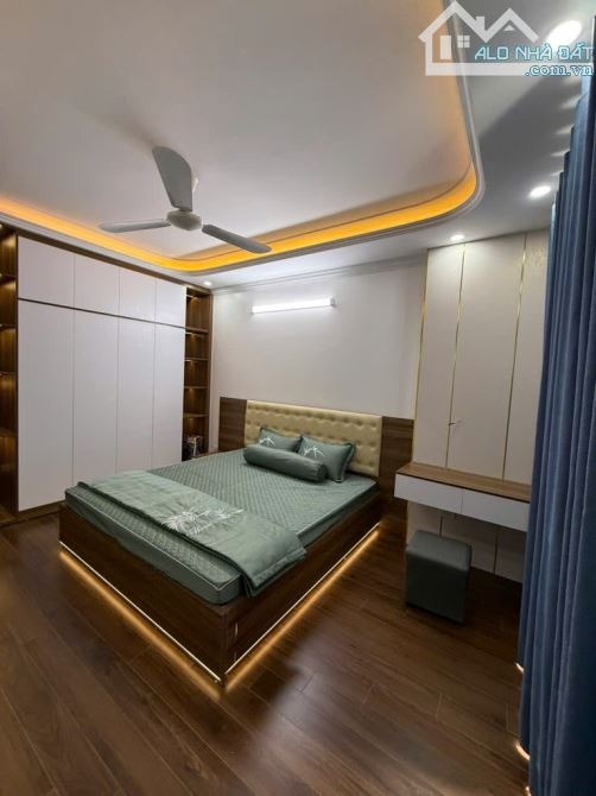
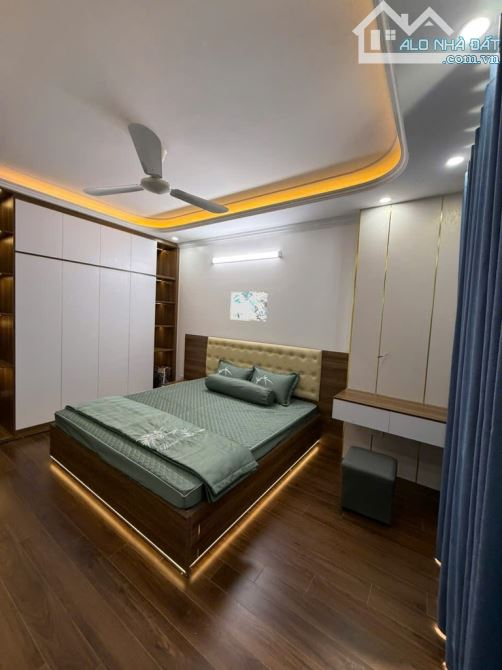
+ wall art [229,291,268,322]
